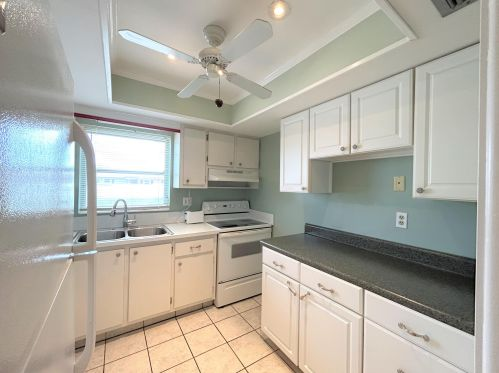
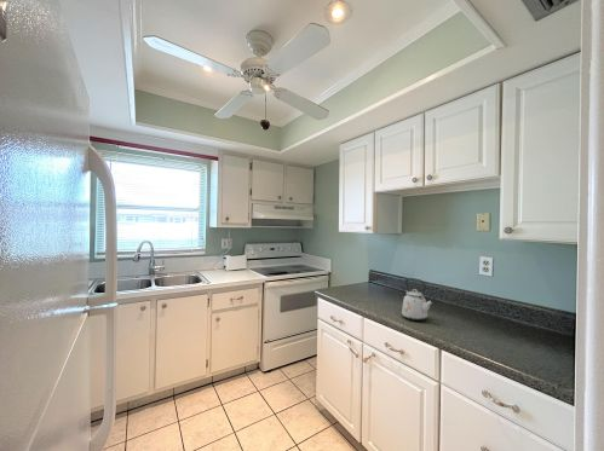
+ kettle [401,277,435,322]
